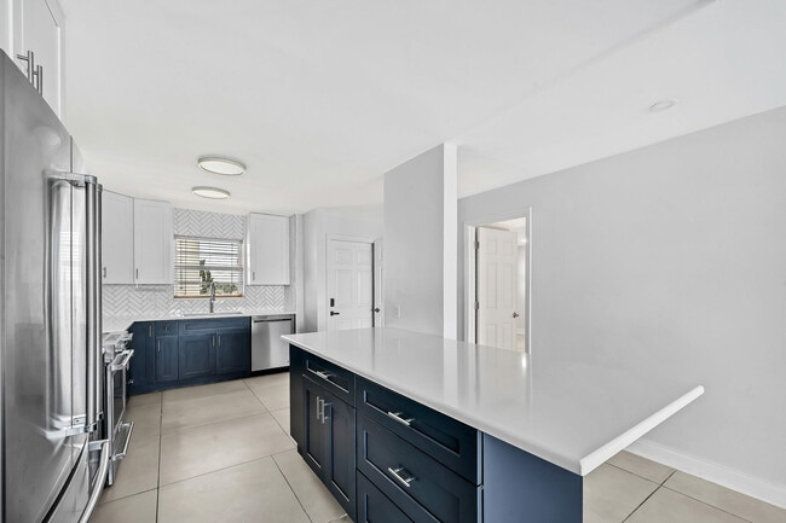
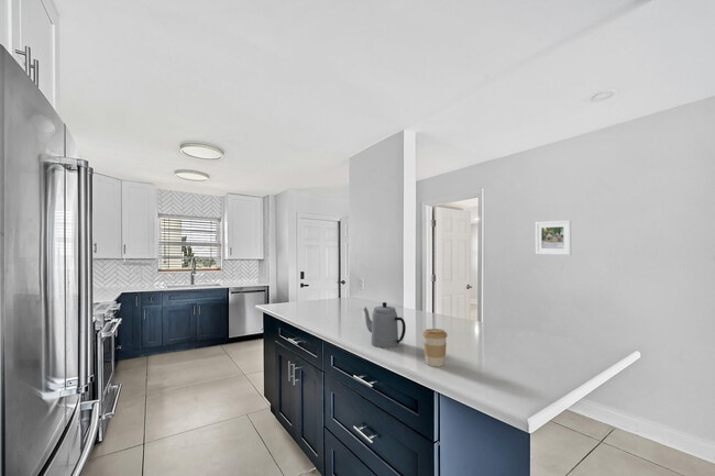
+ coffee cup [421,328,449,368]
+ teapot [362,301,407,348]
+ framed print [535,219,573,256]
